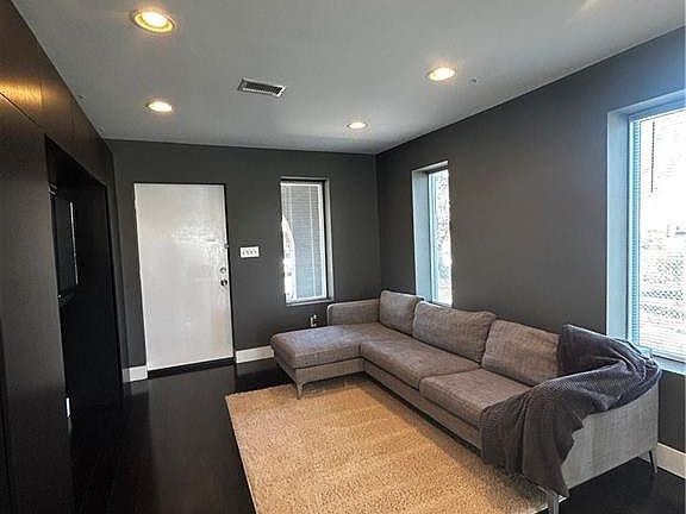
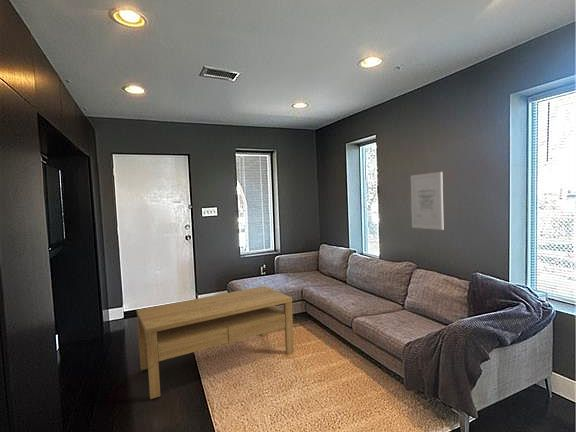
+ coffee table [136,285,295,400]
+ wall art [410,171,444,231]
